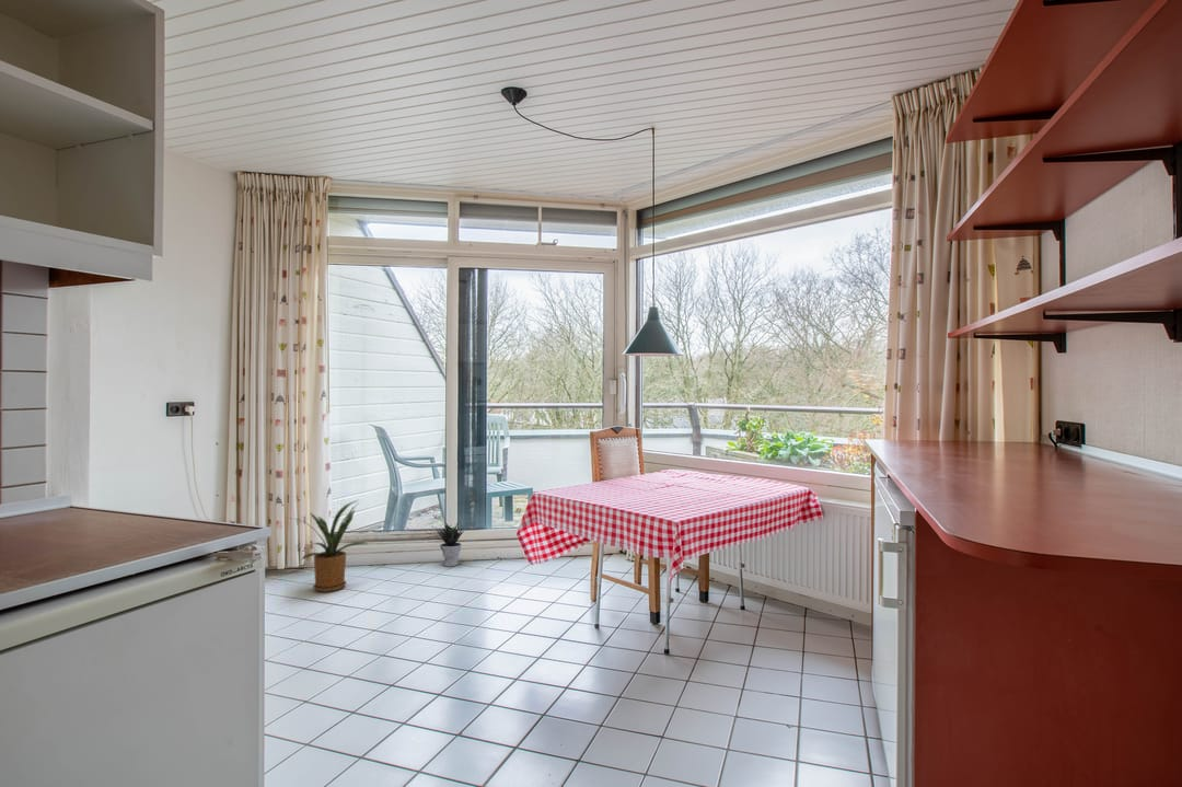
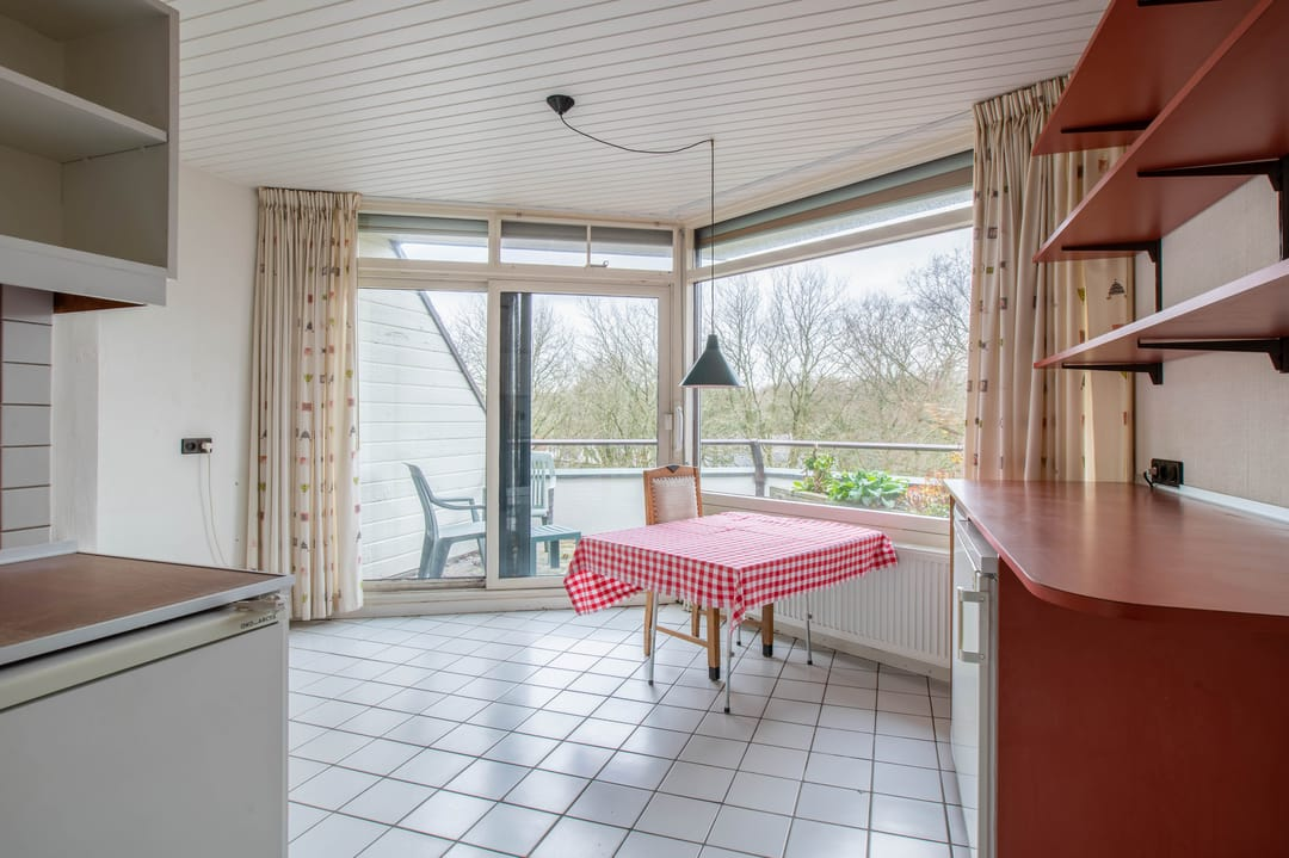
- potted plant [434,521,465,567]
- house plant [287,499,369,593]
